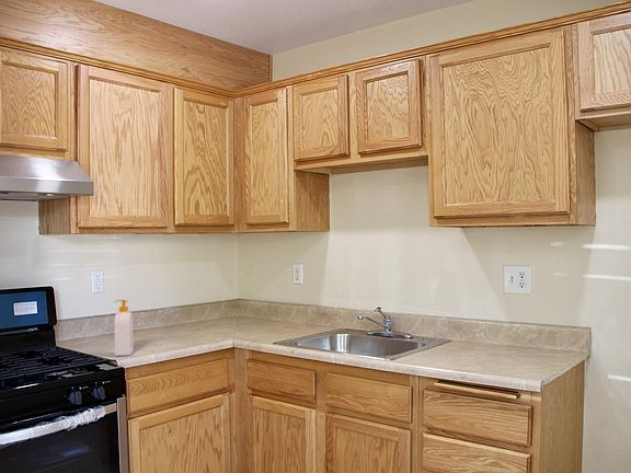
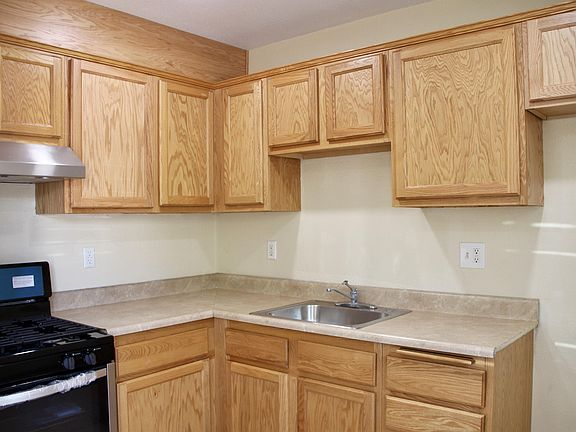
- soap bottle [113,299,135,357]
